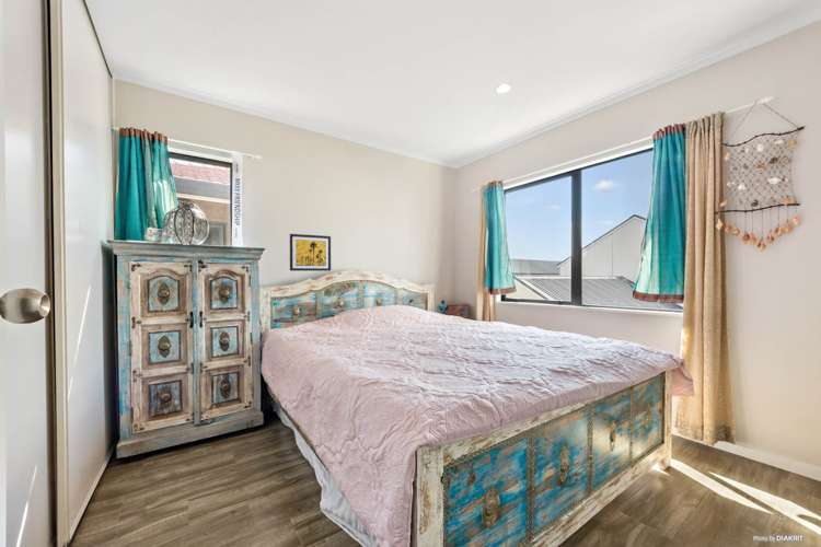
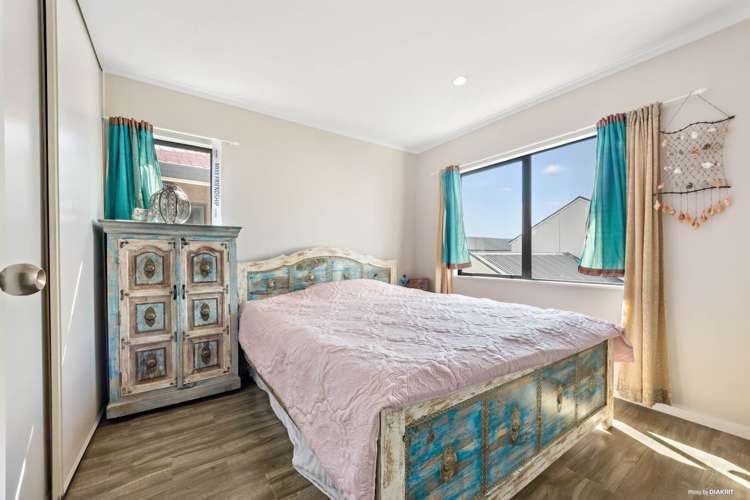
- wall art [289,233,332,272]
